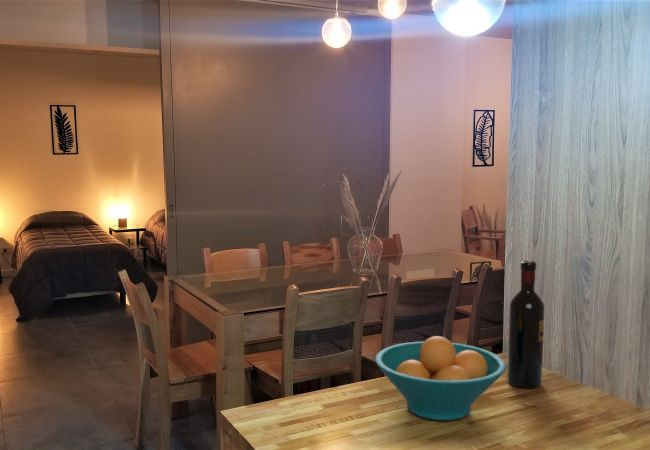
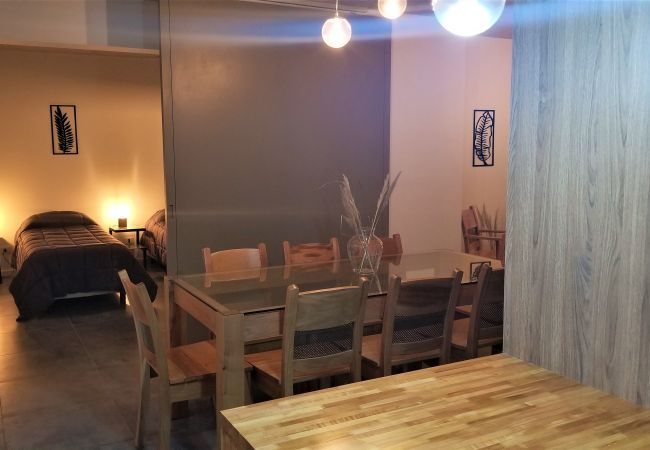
- wine bottle [507,259,546,389]
- fruit bowl [374,335,508,421]
